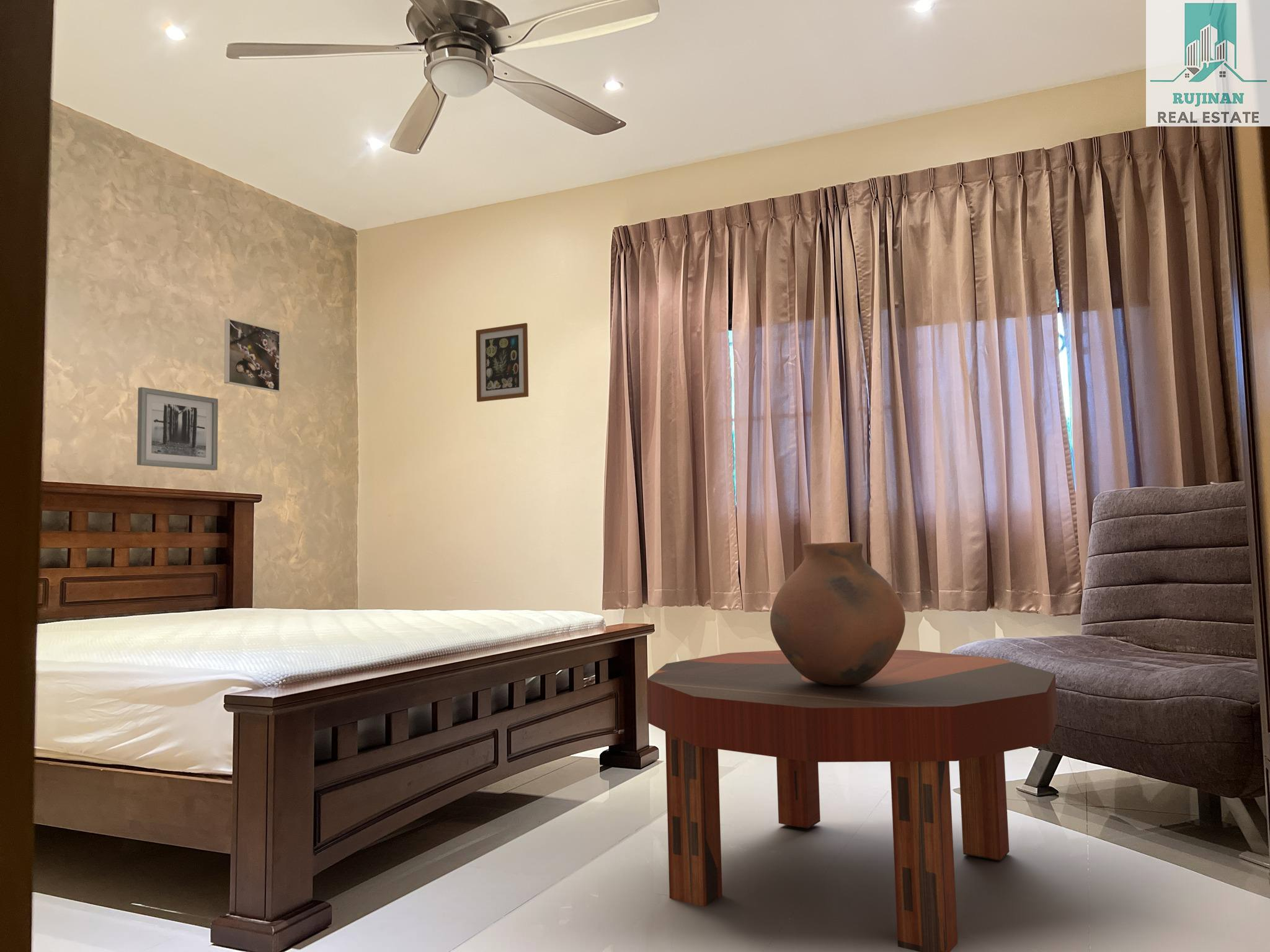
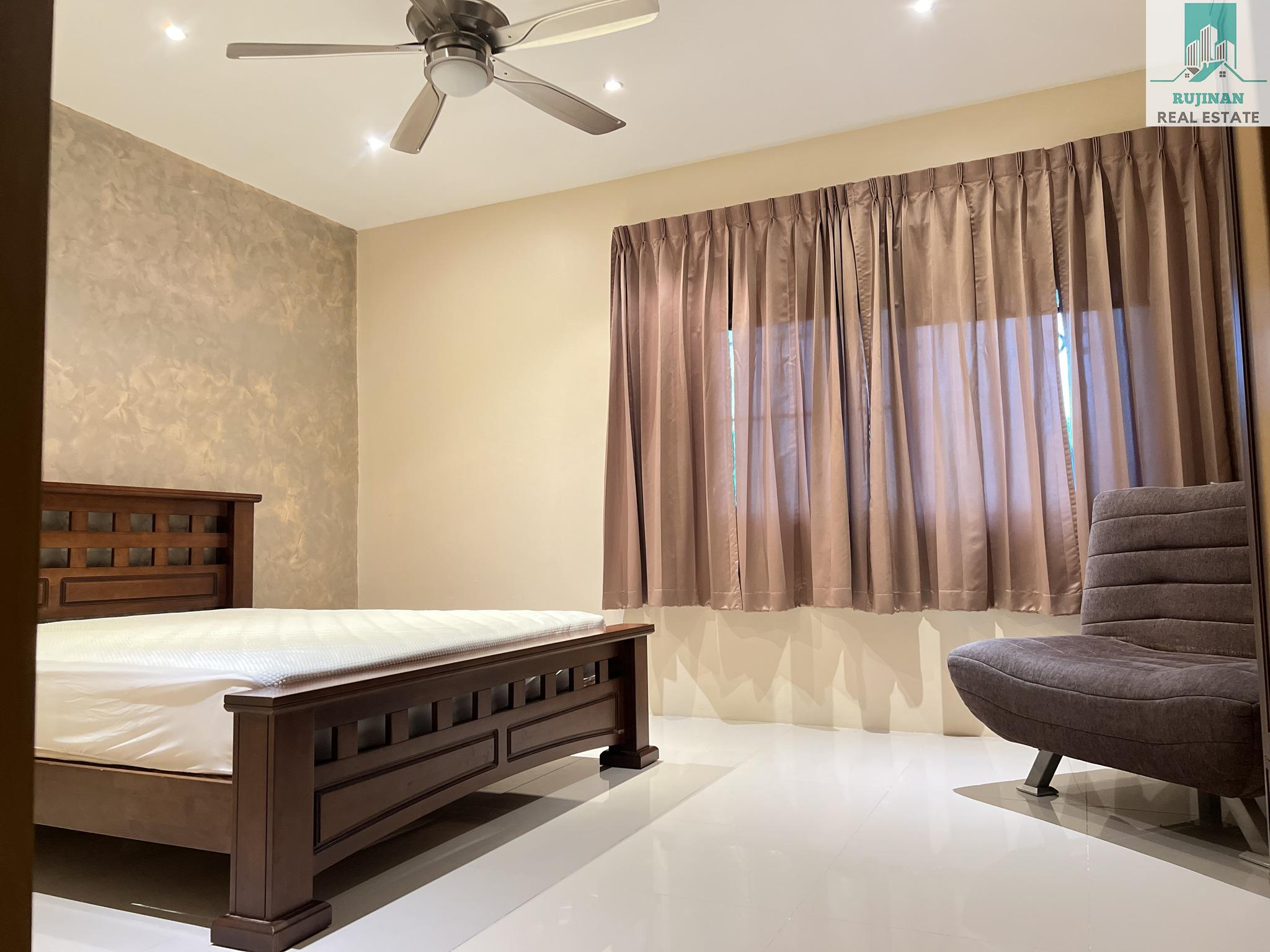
- vase [770,542,906,685]
- coffee table [646,649,1059,952]
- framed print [223,318,280,392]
- wall art [476,322,529,403]
- wall art [136,387,218,471]
